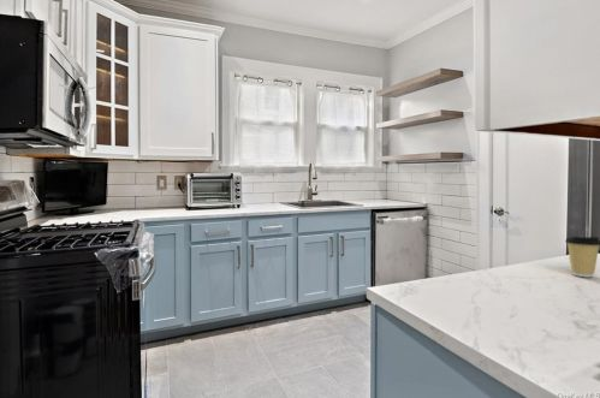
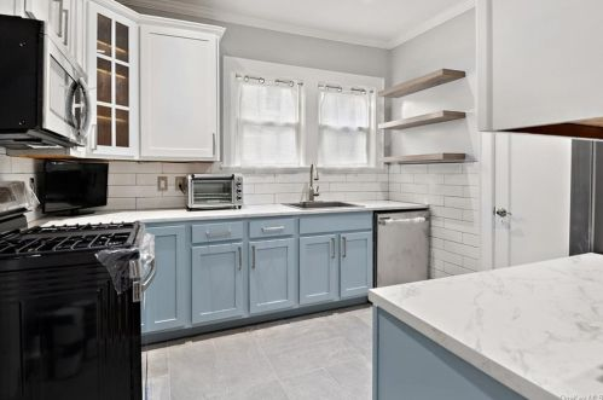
- coffee cup [564,236,600,278]
